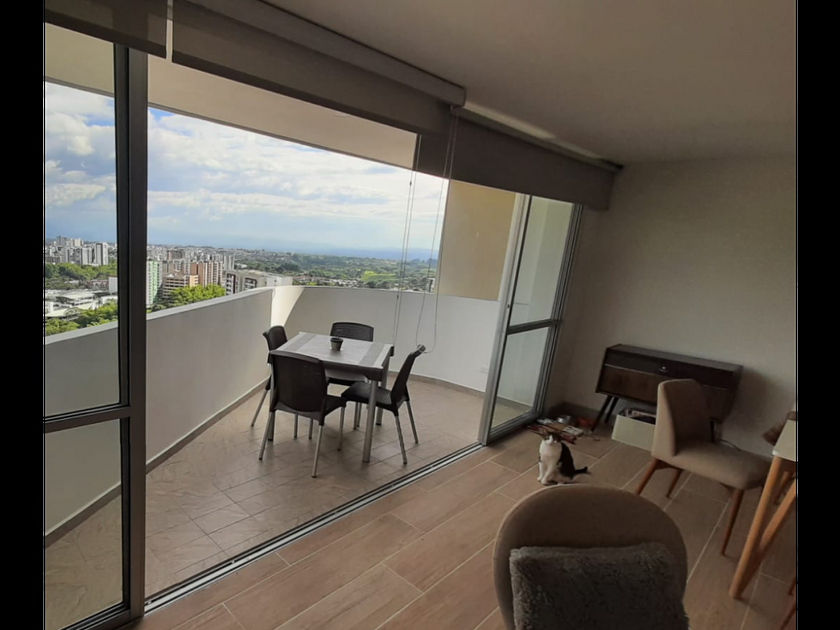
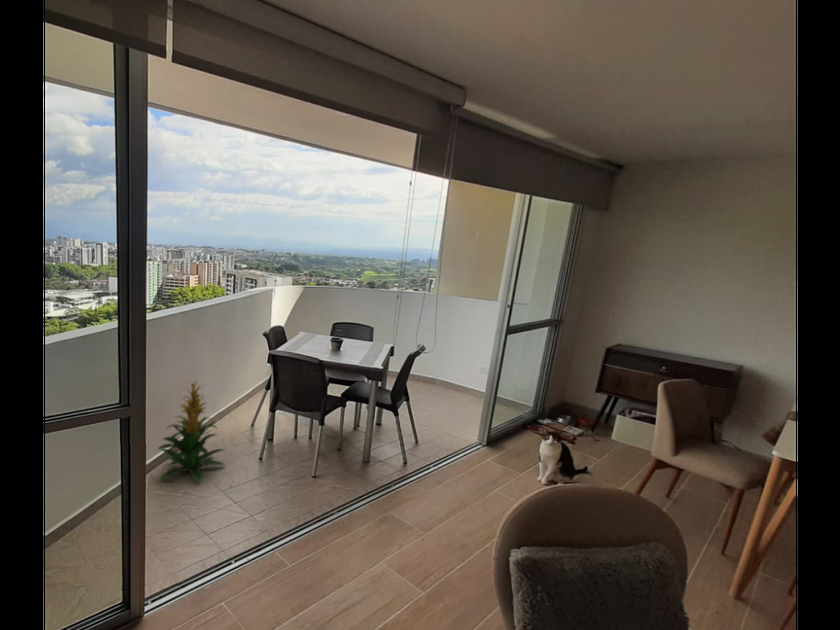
+ indoor plant [157,379,226,484]
